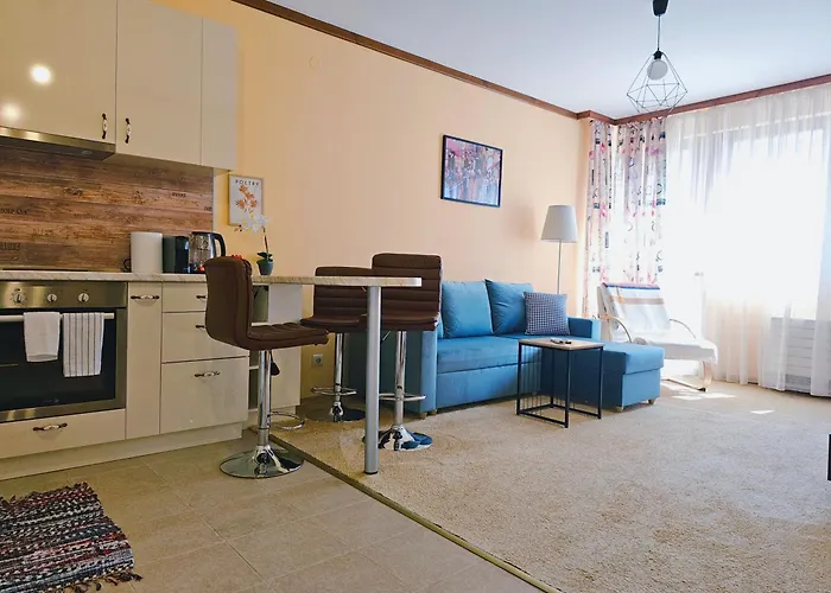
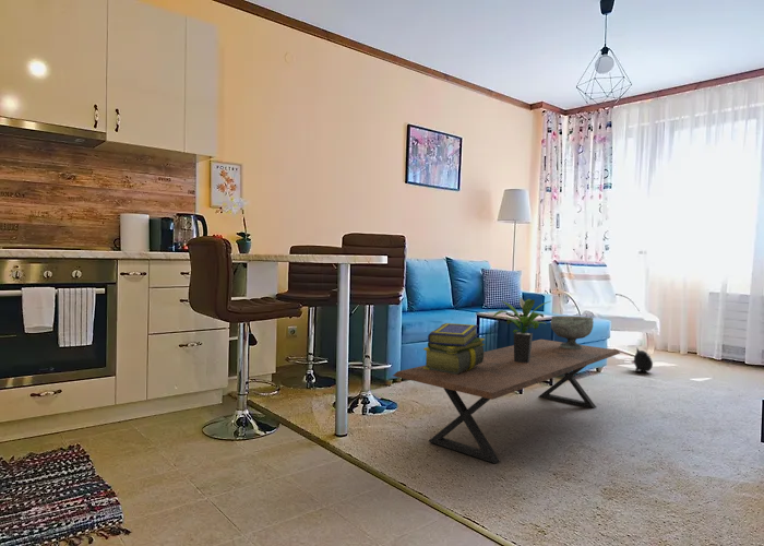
+ coffee table [392,339,622,464]
+ stack of books [422,322,486,375]
+ potted plant [492,297,551,363]
+ plush toy [630,347,654,373]
+ decorative bowl [550,314,595,349]
